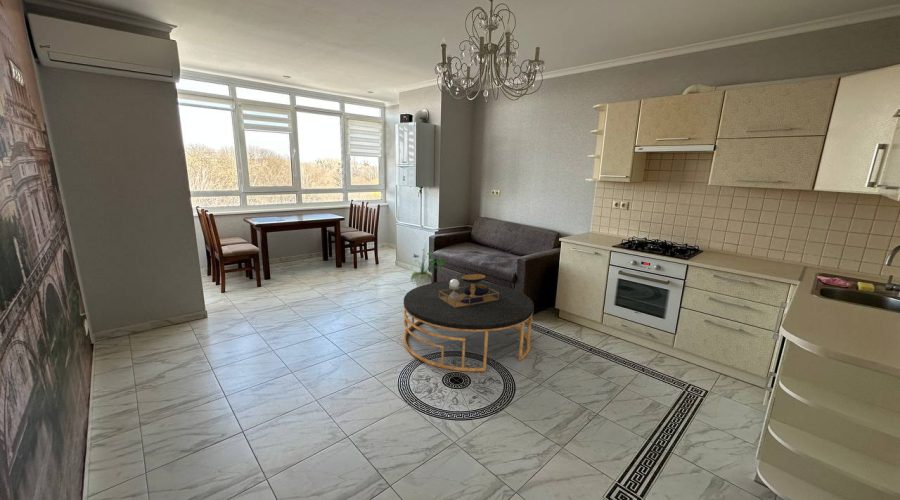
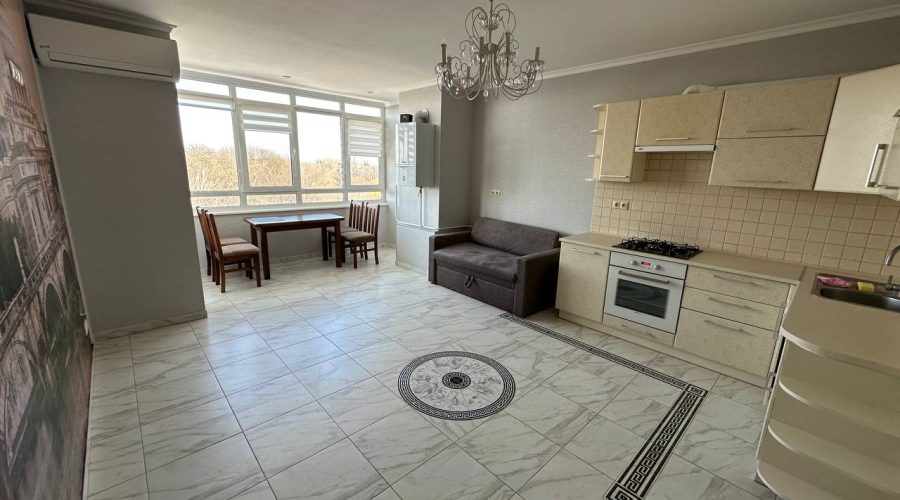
- potted plant [410,240,446,287]
- coffee table [402,273,535,372]
